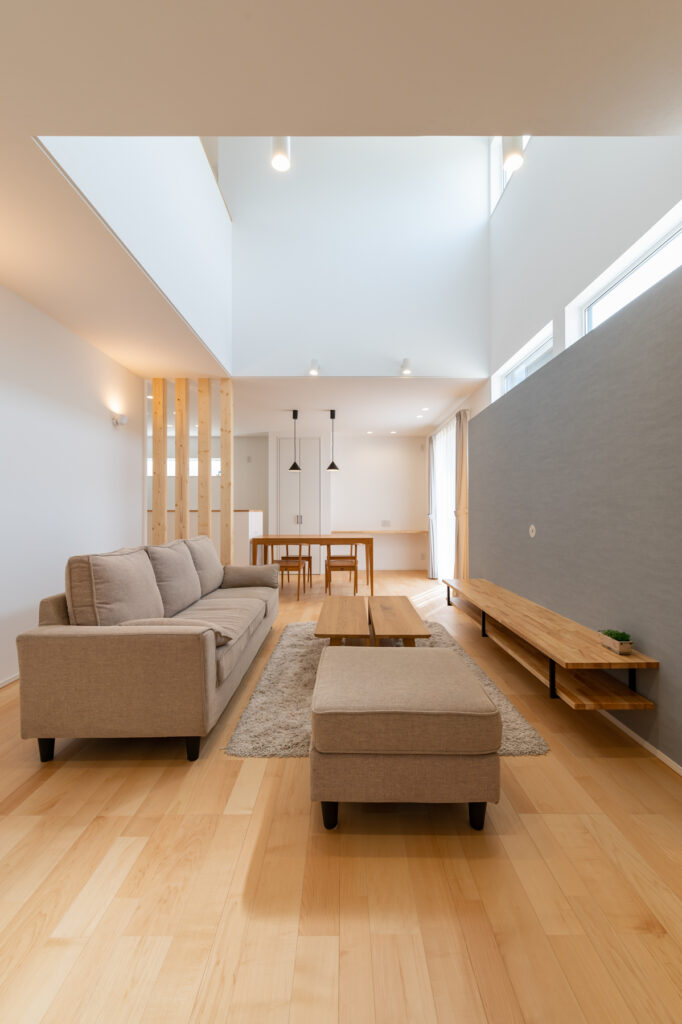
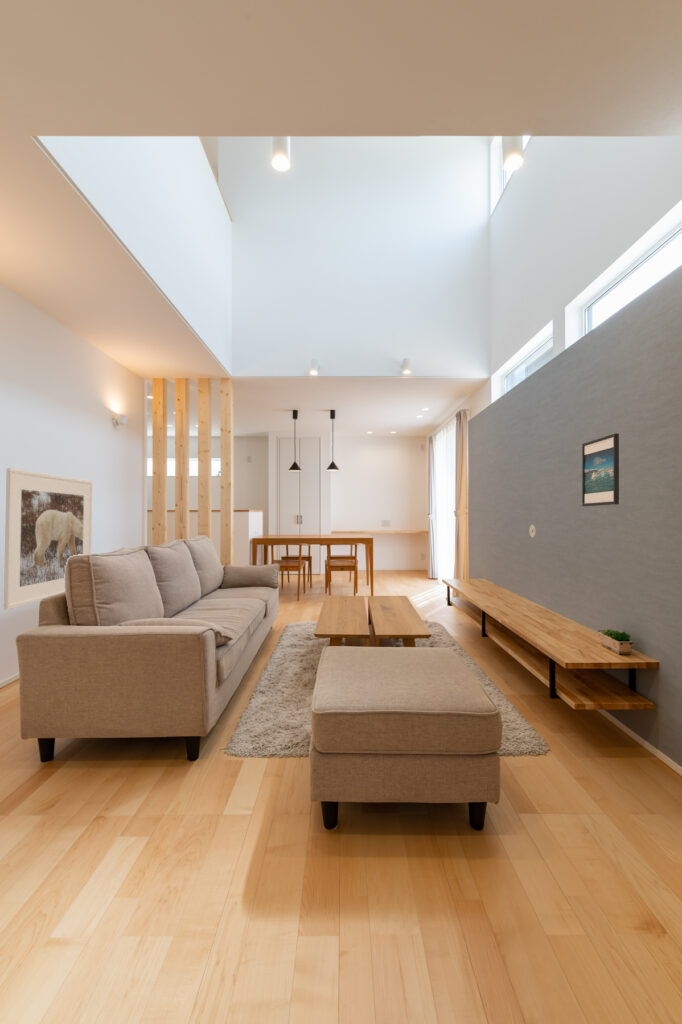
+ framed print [581,432,620,507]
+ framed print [3,467,93,611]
